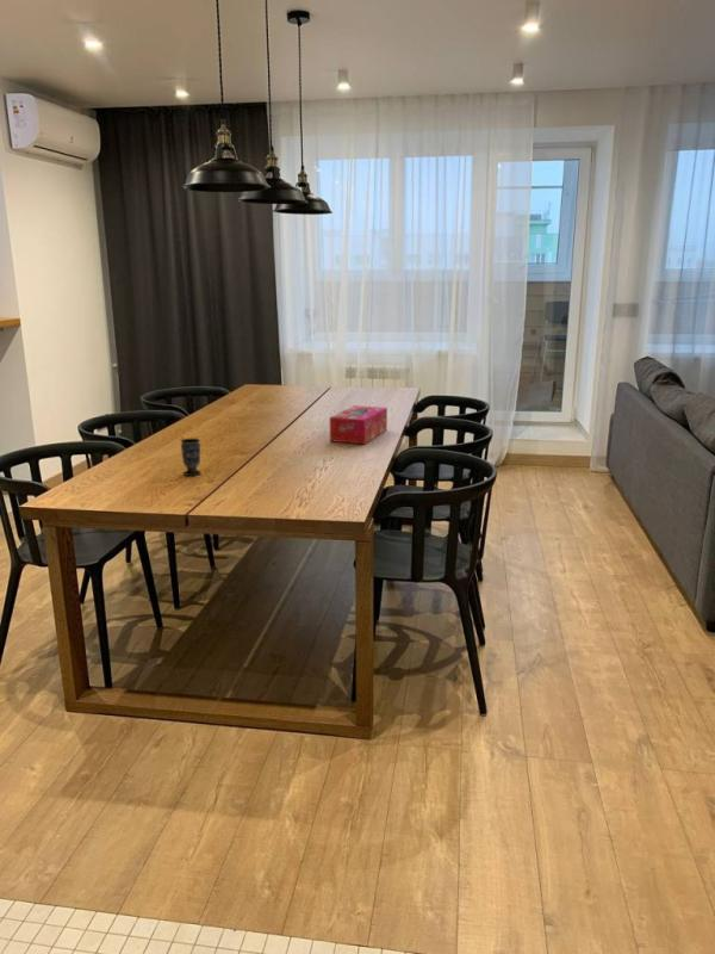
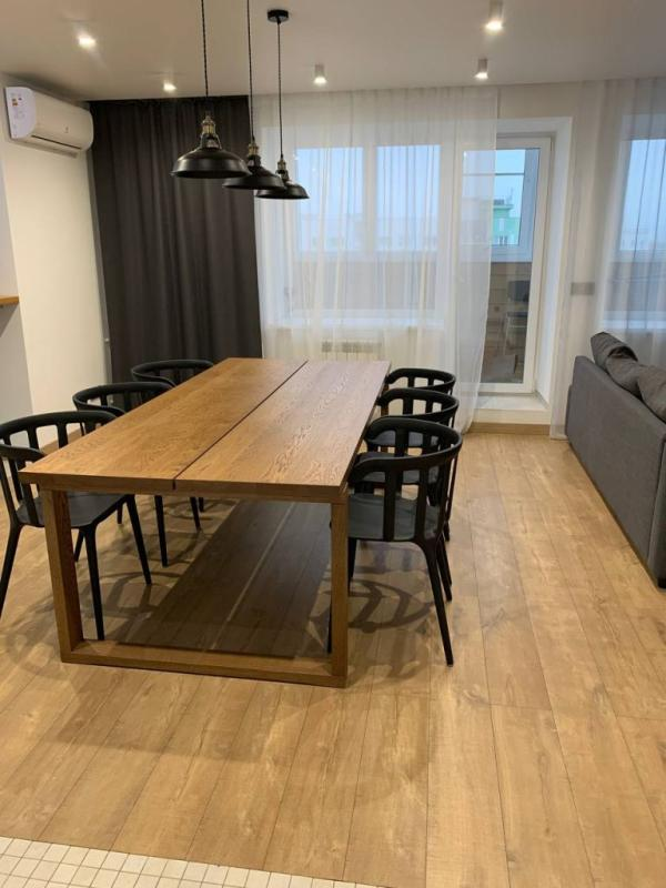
- tissue box [329,404,388,445]
- cup [180,436,203,477]
